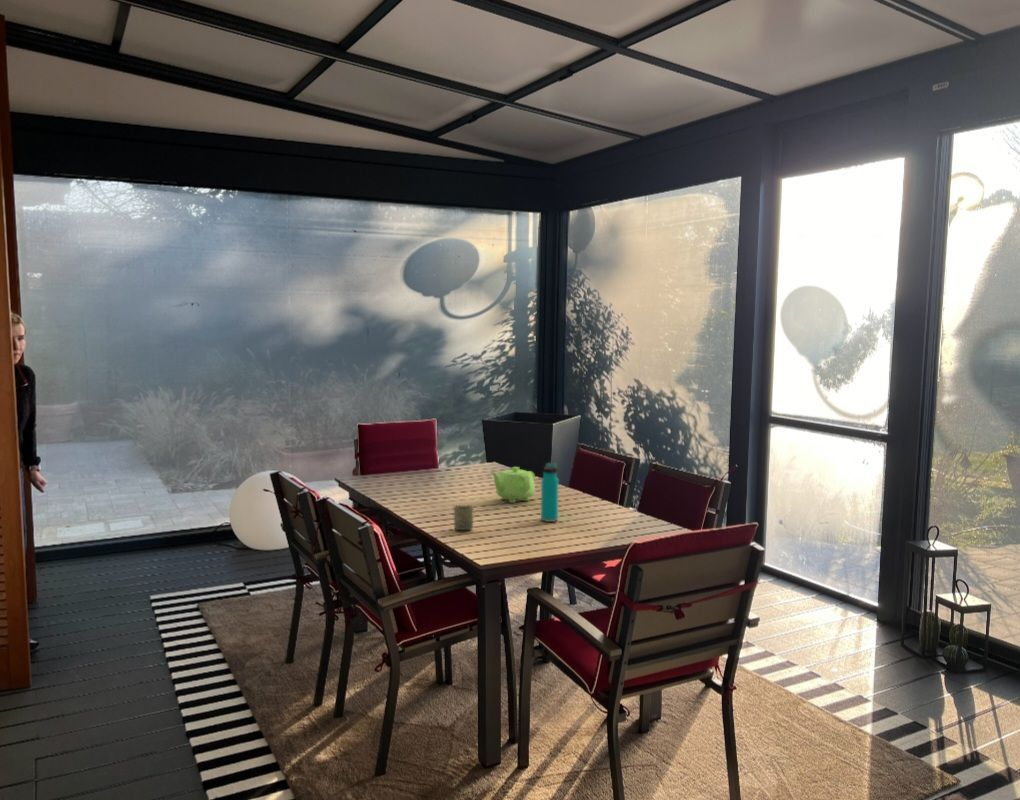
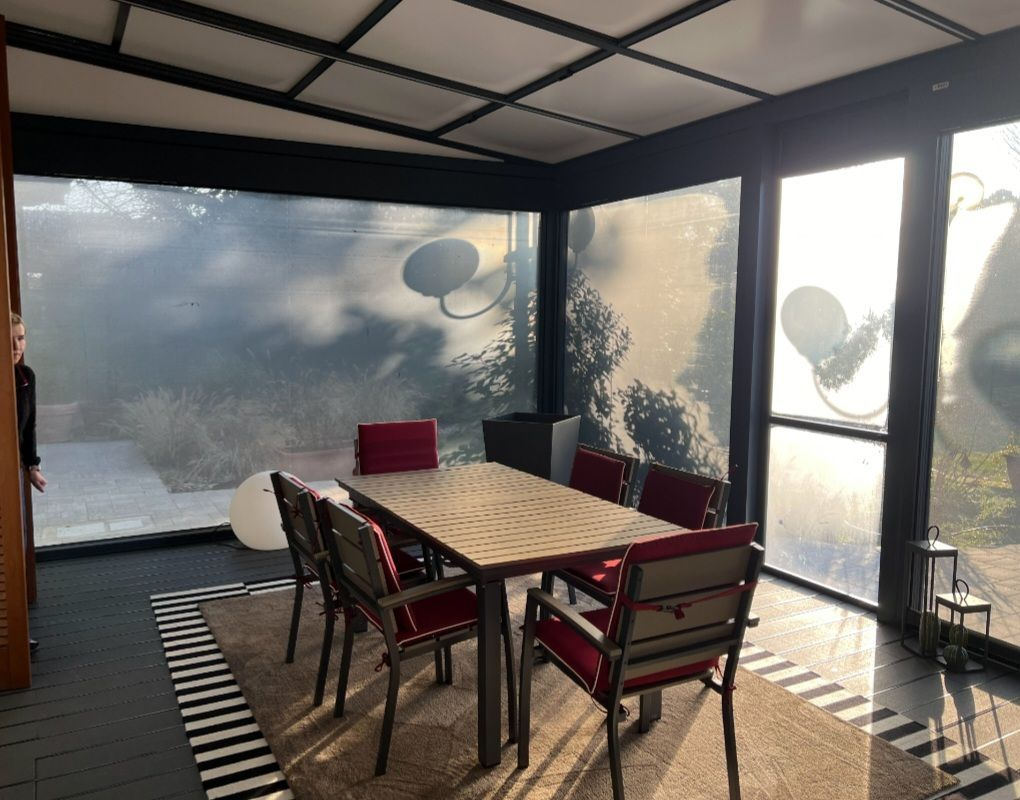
- water bottle [540,462,560,523]
- teapot [489,466,536,504]
- cup [453,504,474,531]
